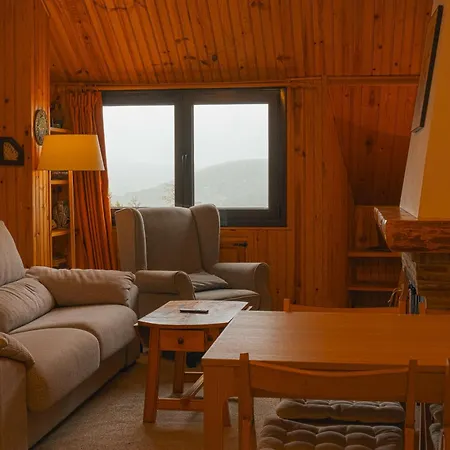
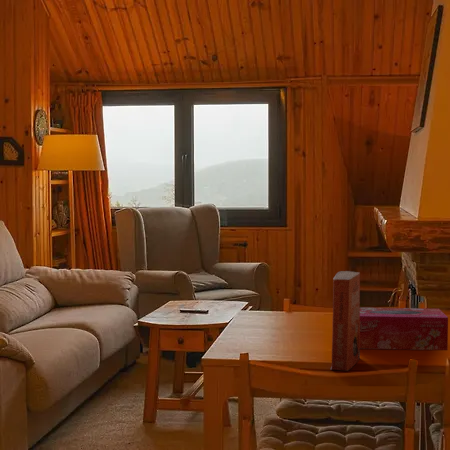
+ paperback book [330,270,361,372]
+ tissue box [360,307,449,351]
